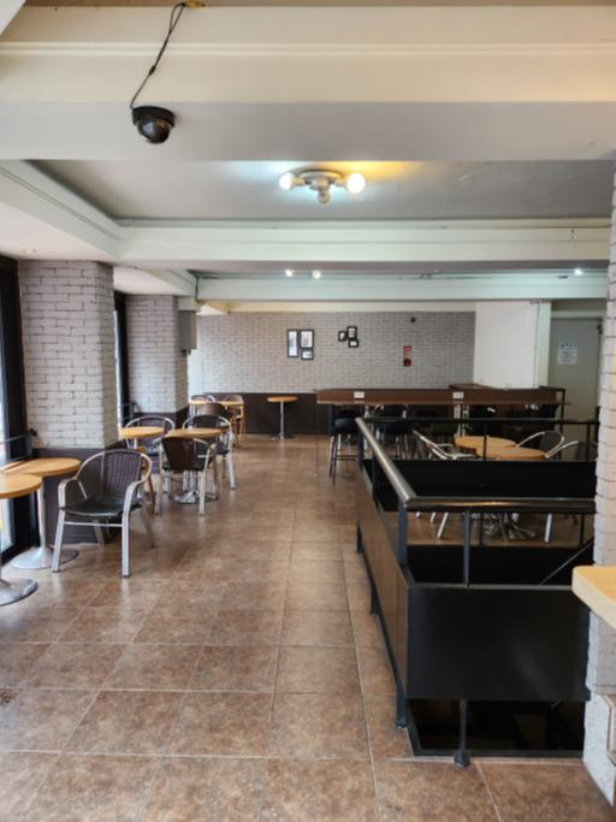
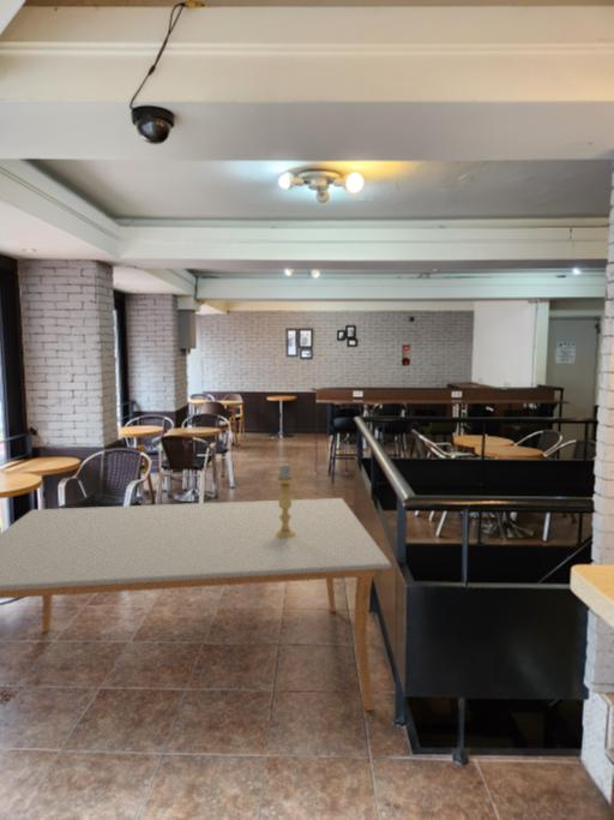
+ dining table [0,497,392,712]
+ candle holder [275,461,296,538]
